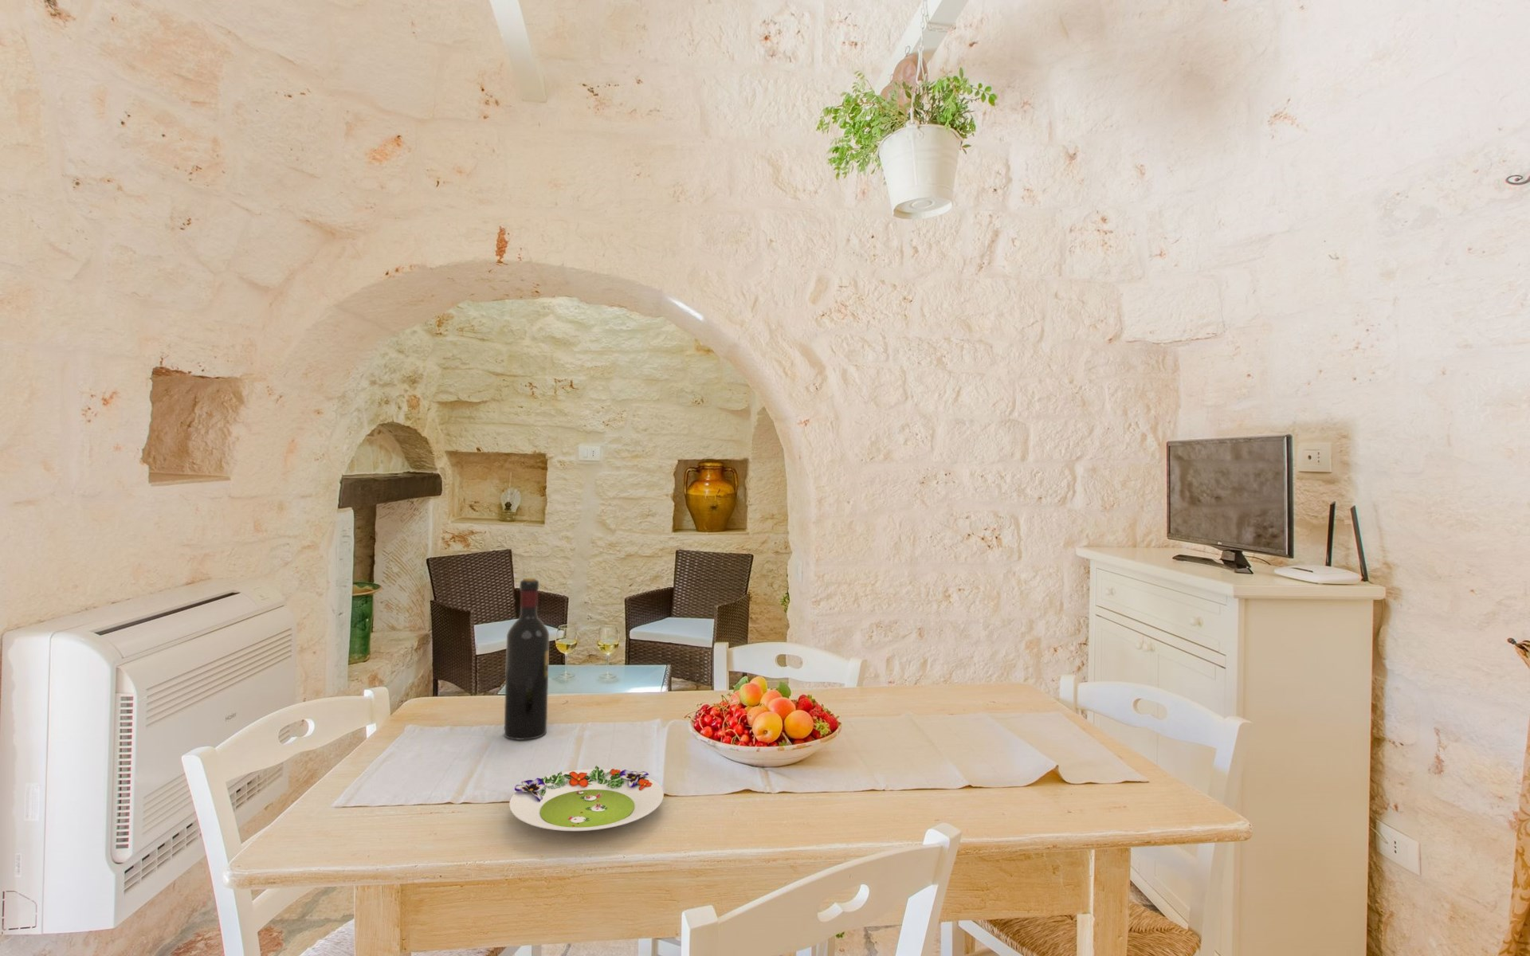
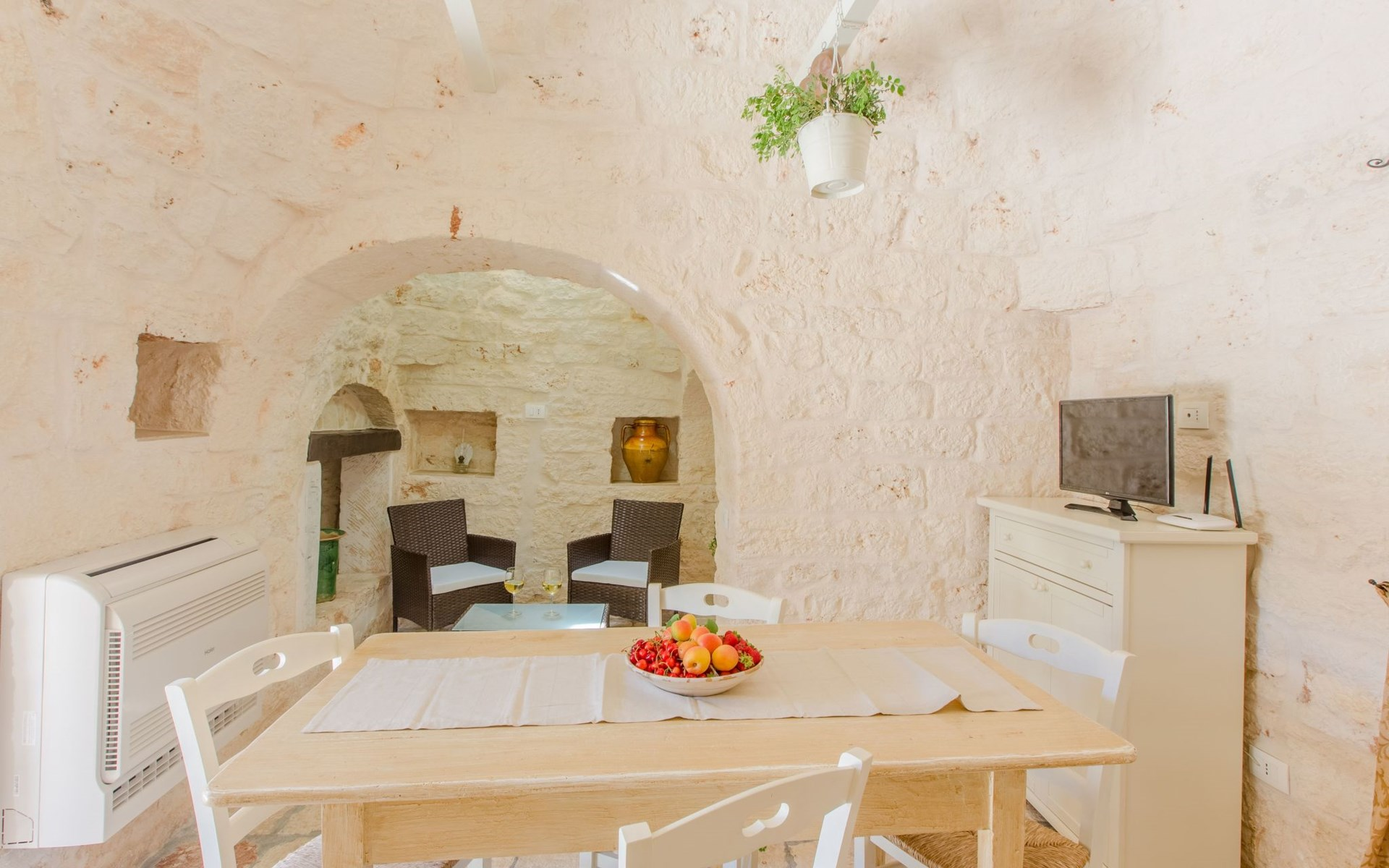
- wine bottle [503,577,550,741]
- salad plate [509,764,664,832]
